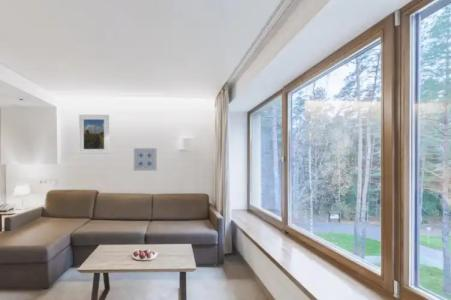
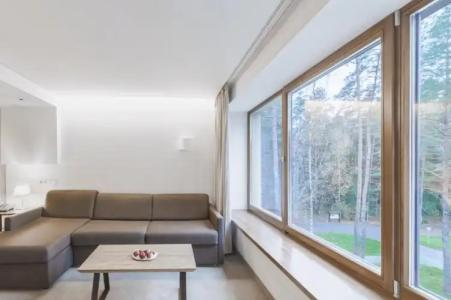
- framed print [78,114,110,155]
- wall art [133,147,158,172]
